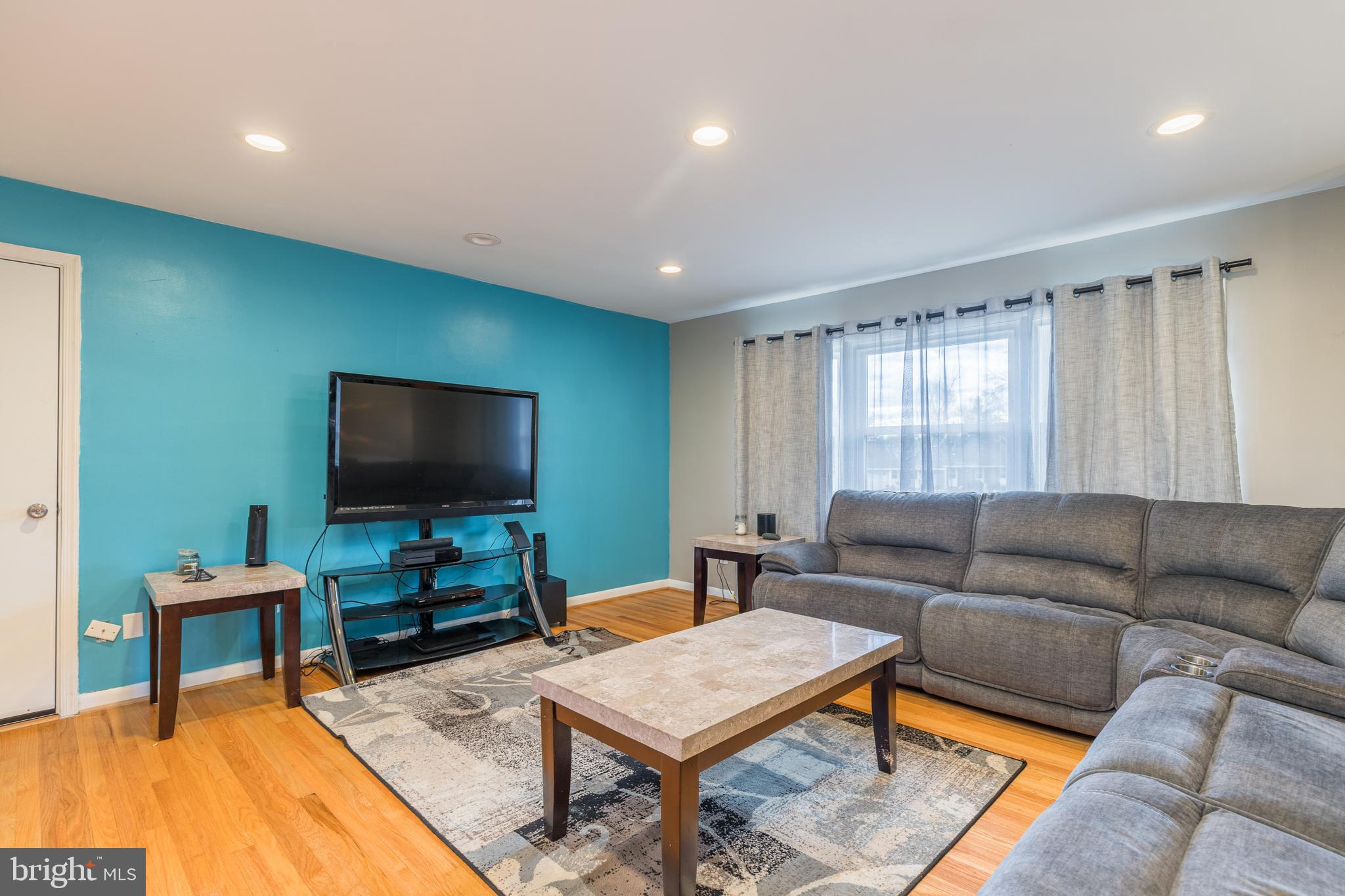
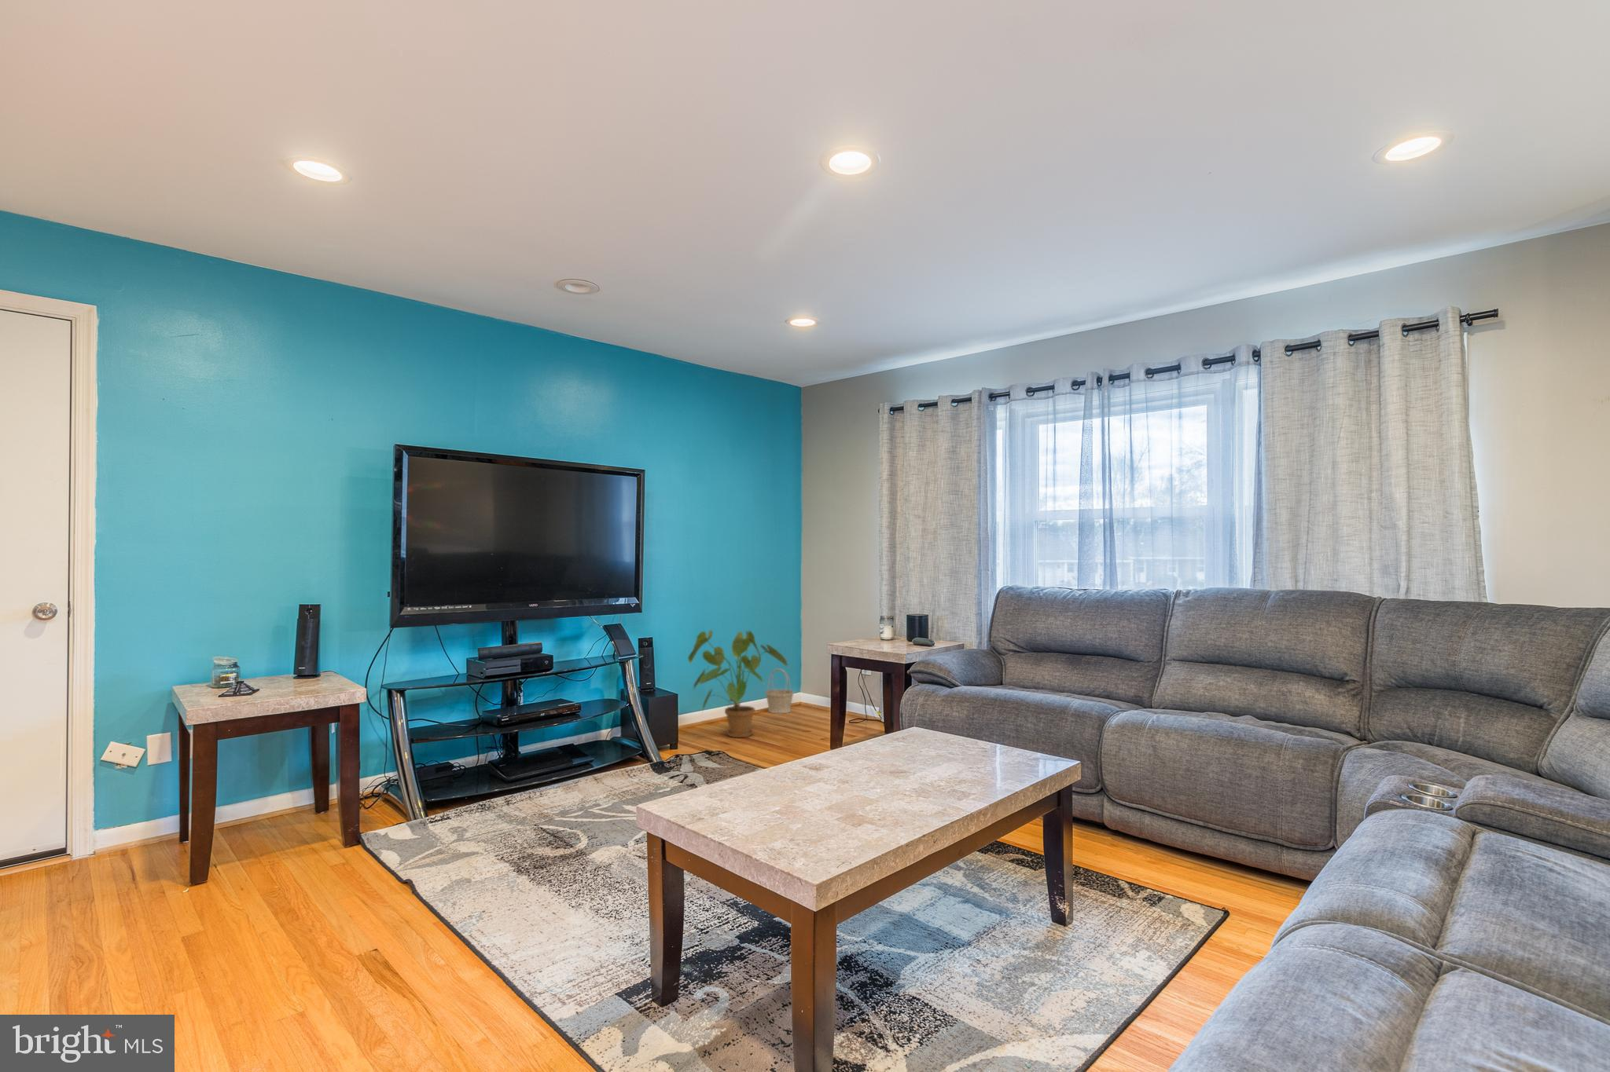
+ basket [764,668,795,714]
+ house plant [687,629,791,738]
